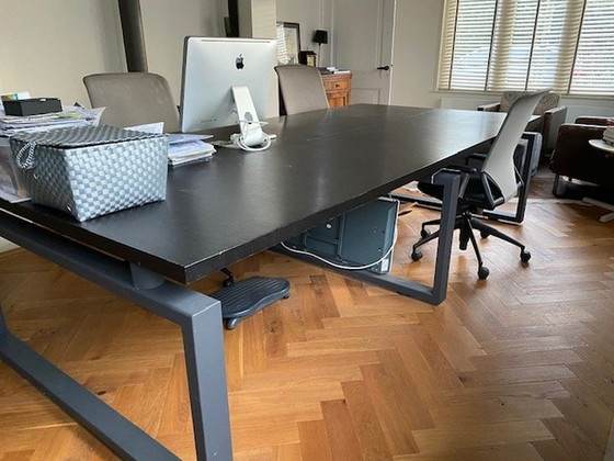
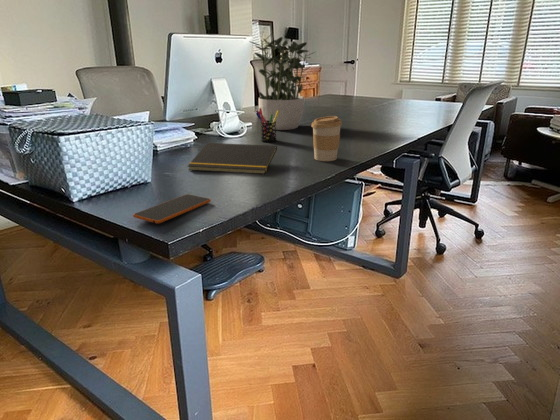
+ pen holder [255,108,279,143]
+ potted plant [248,31,315,131]
+ notepad [187,142,278,175]
+ coffee cup [311,115,343,162]
+ smartphone [132,193,212,224]
